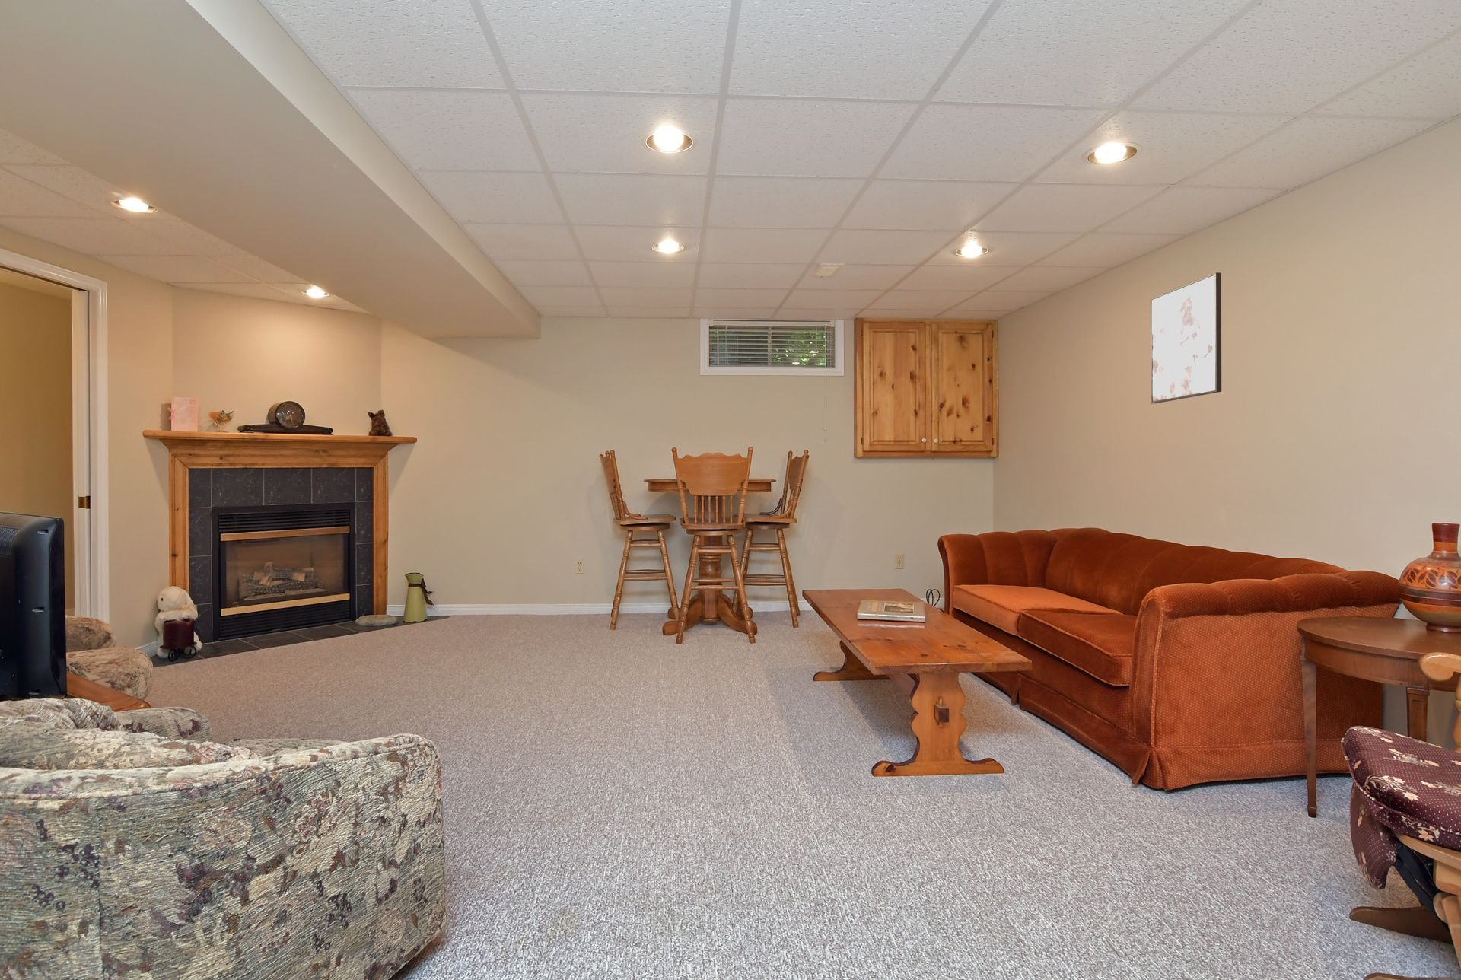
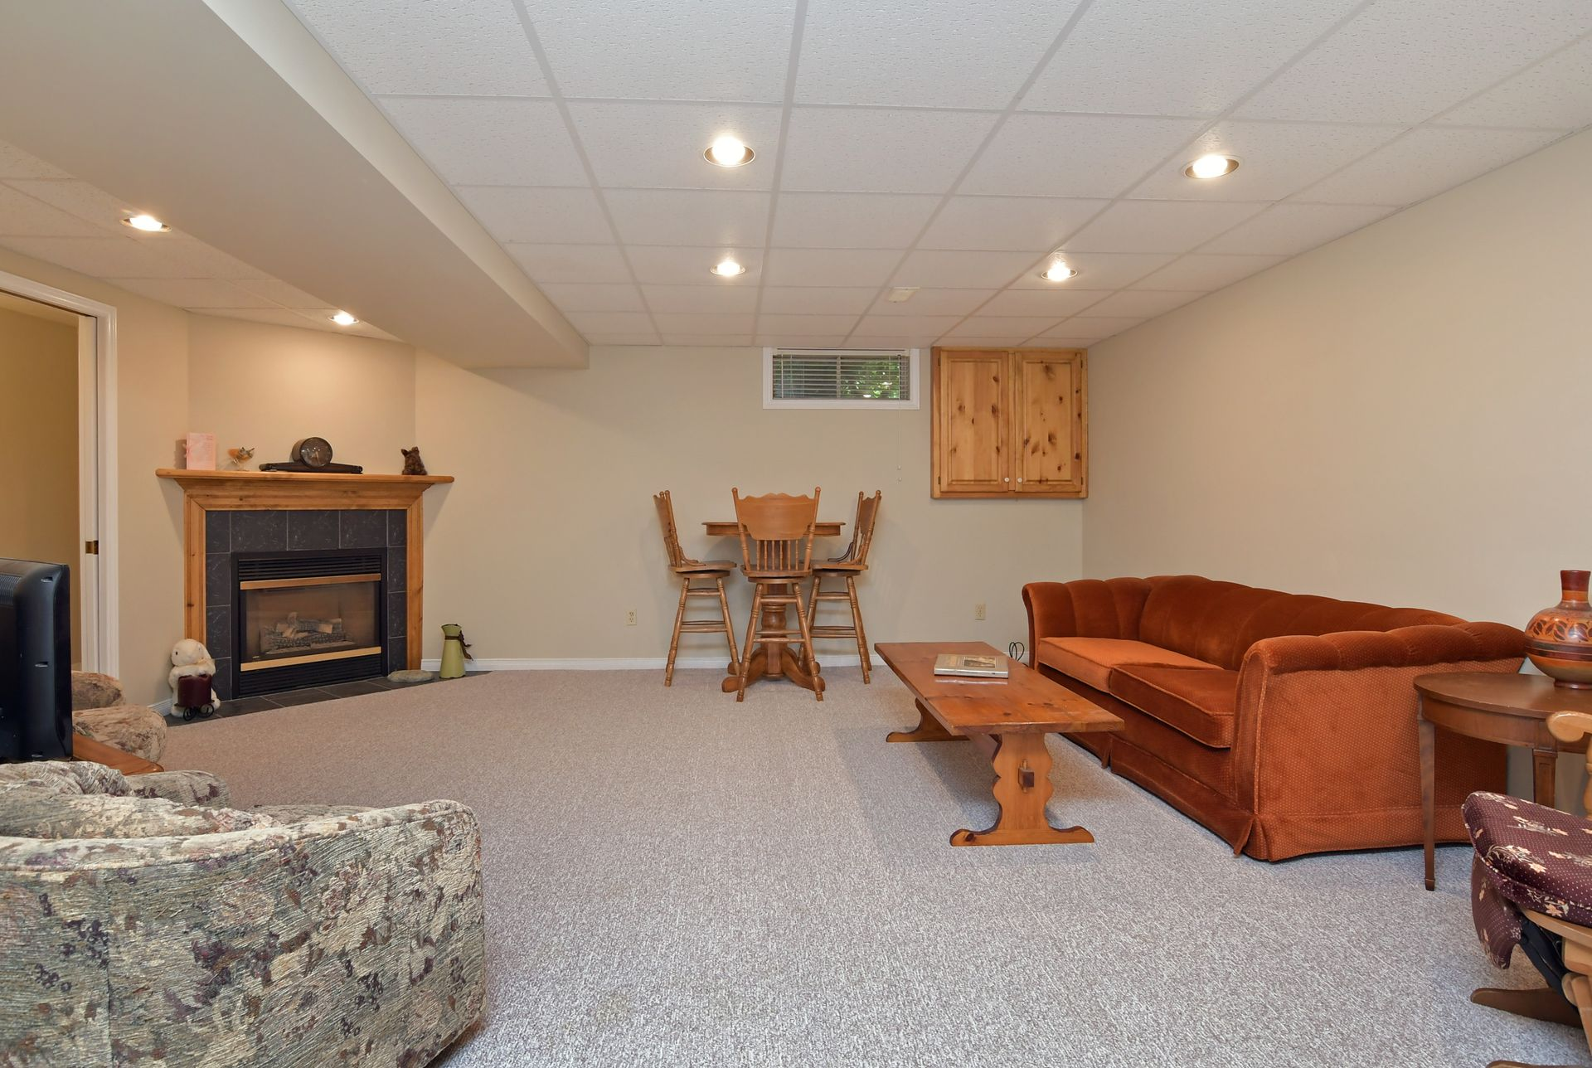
- wall art [1149,271,1223,404]
